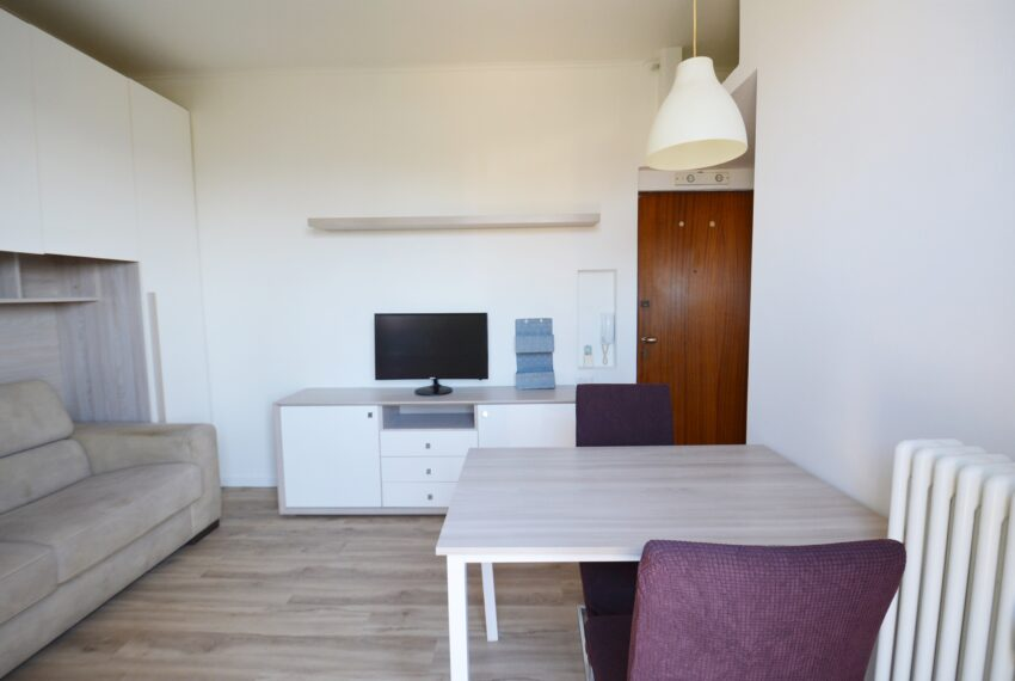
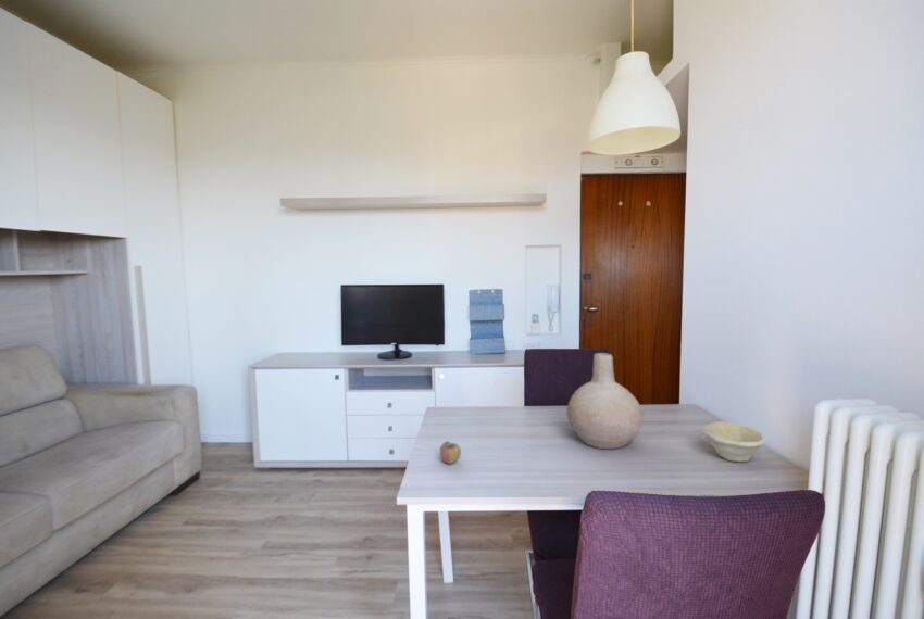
+ apple [439,441,462,465]
+ vase [566,352,644,450]
+ bowl [702,420,767,463]
